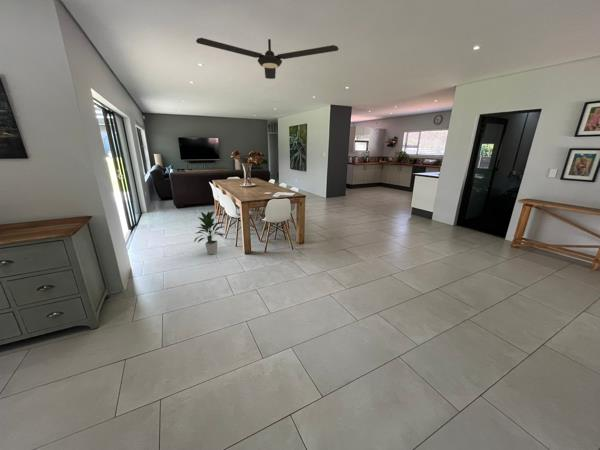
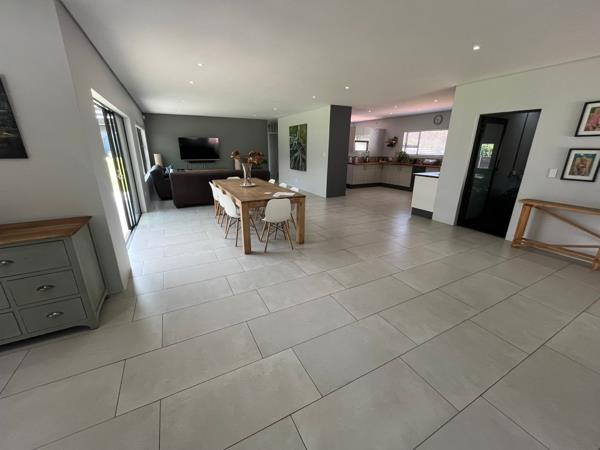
- ceiling fan [195,37,340,80]
- indoor plant [193,211,228,255]
